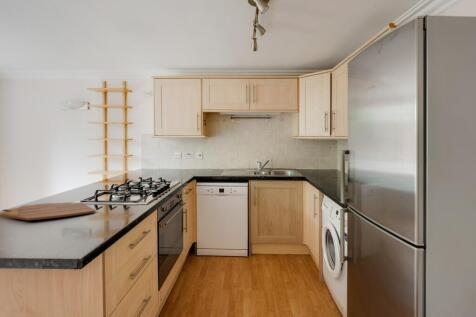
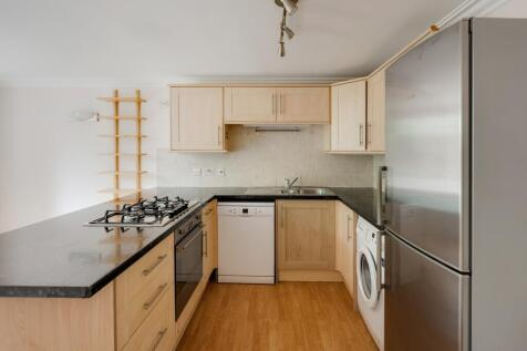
- cutting board [0,201,96,221]
